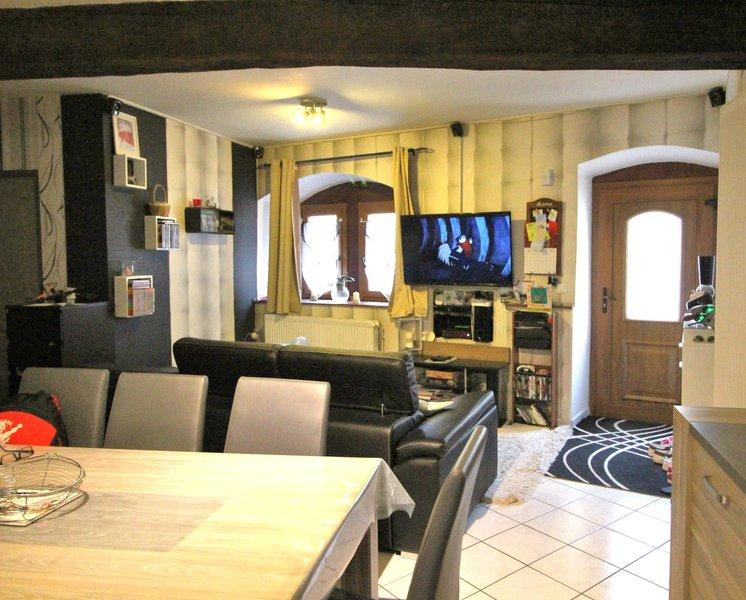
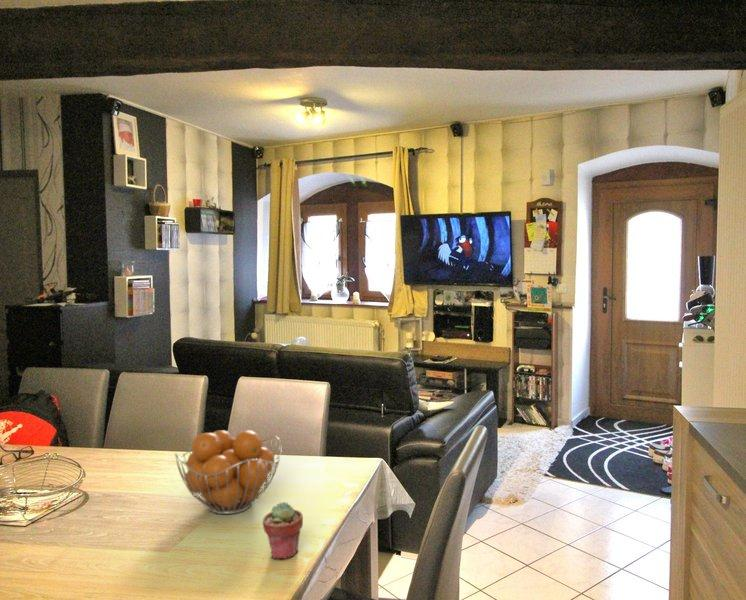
+ fruit basket [174,429,282,515]
+ potted succulent [262,501,304,560]
